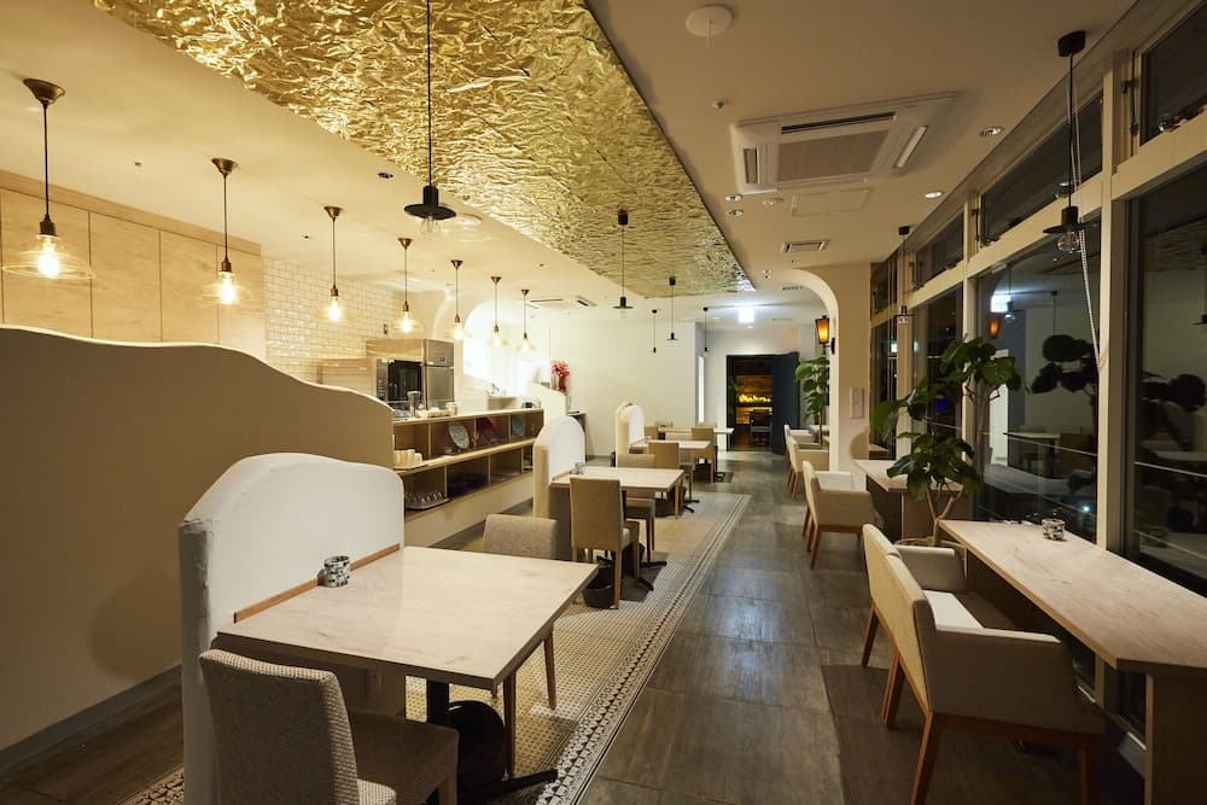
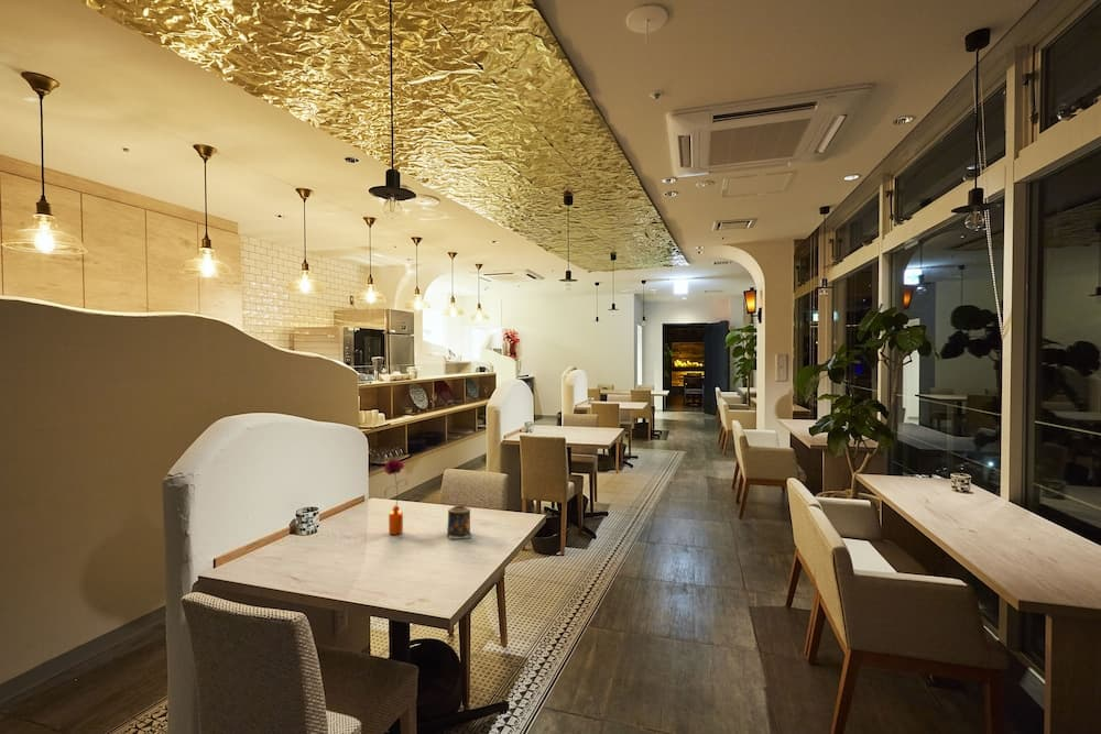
+ candle [446,505,472,540]
+ flower [383,458,408,536]
